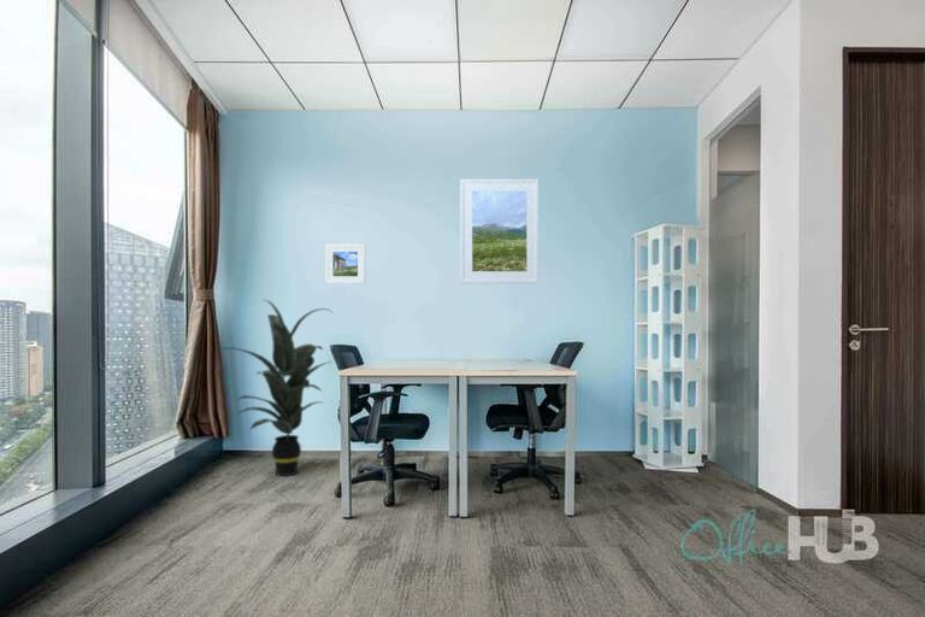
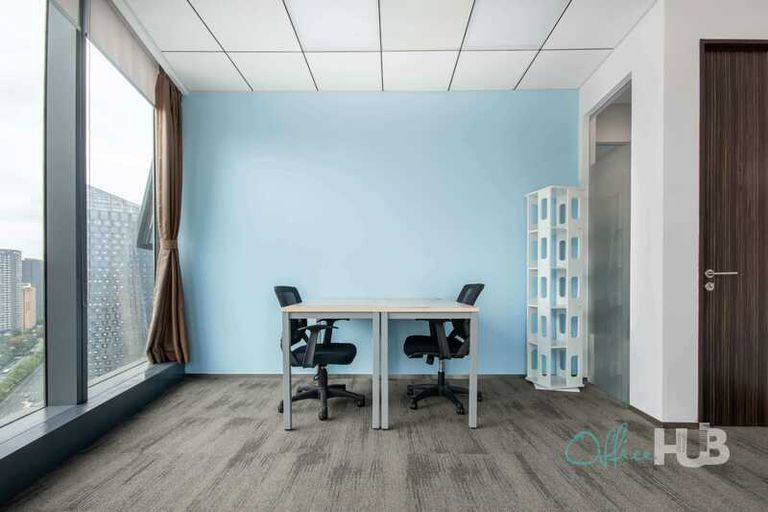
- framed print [459,178,540,284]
- indoor plant [214,299,335,477]
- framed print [324,243,366,284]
